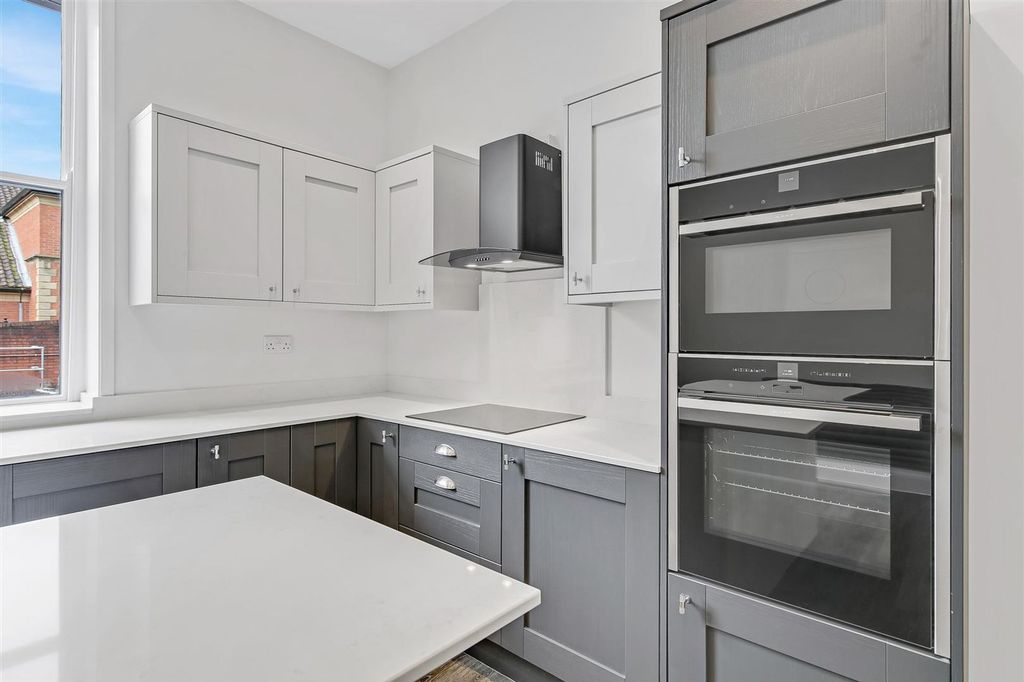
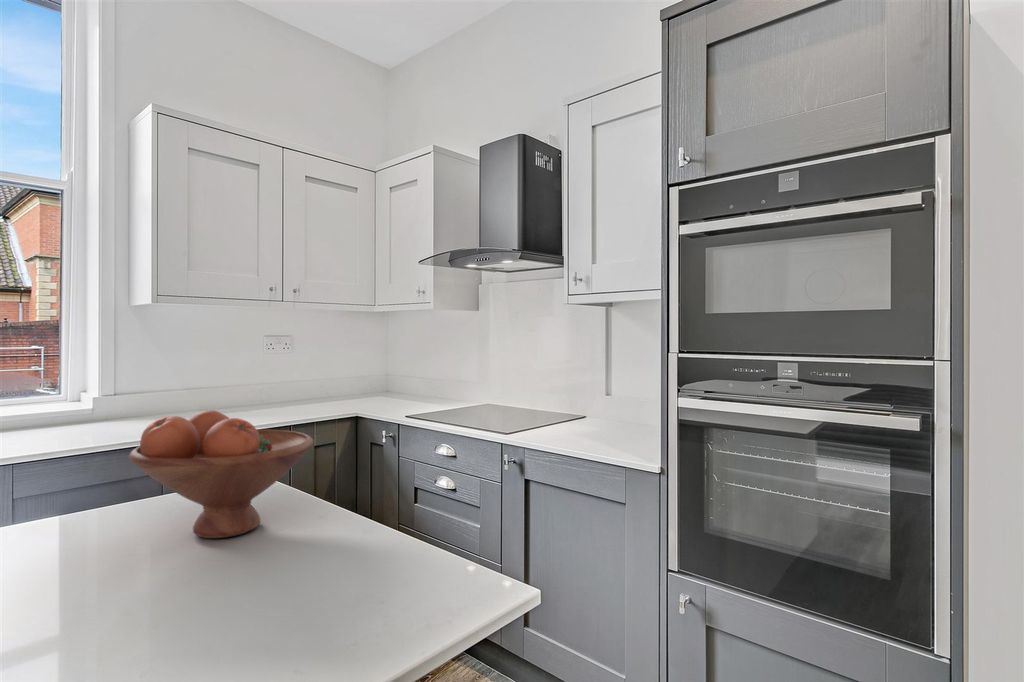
+ fruit bowl [128,409,315,539]
